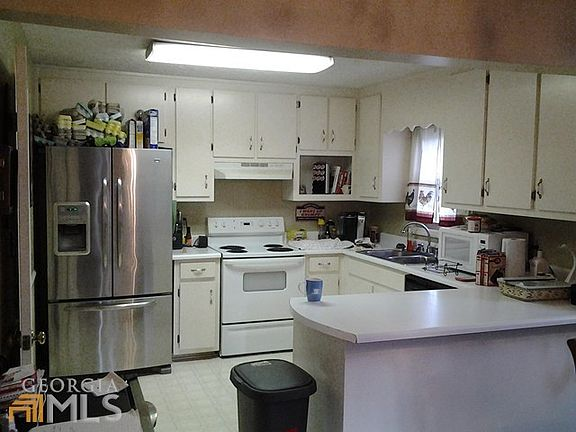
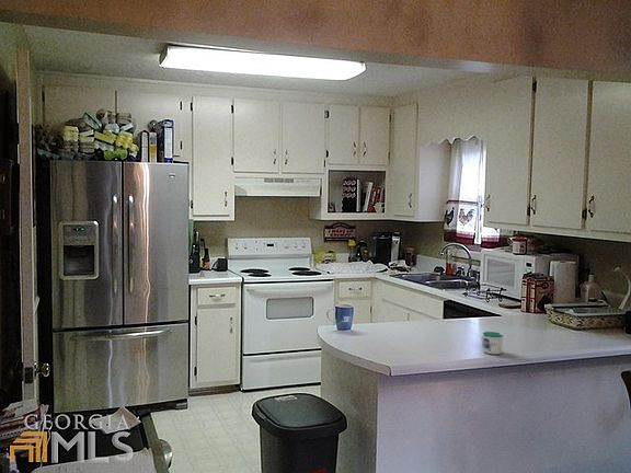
+ mug [481,331,505,355]
